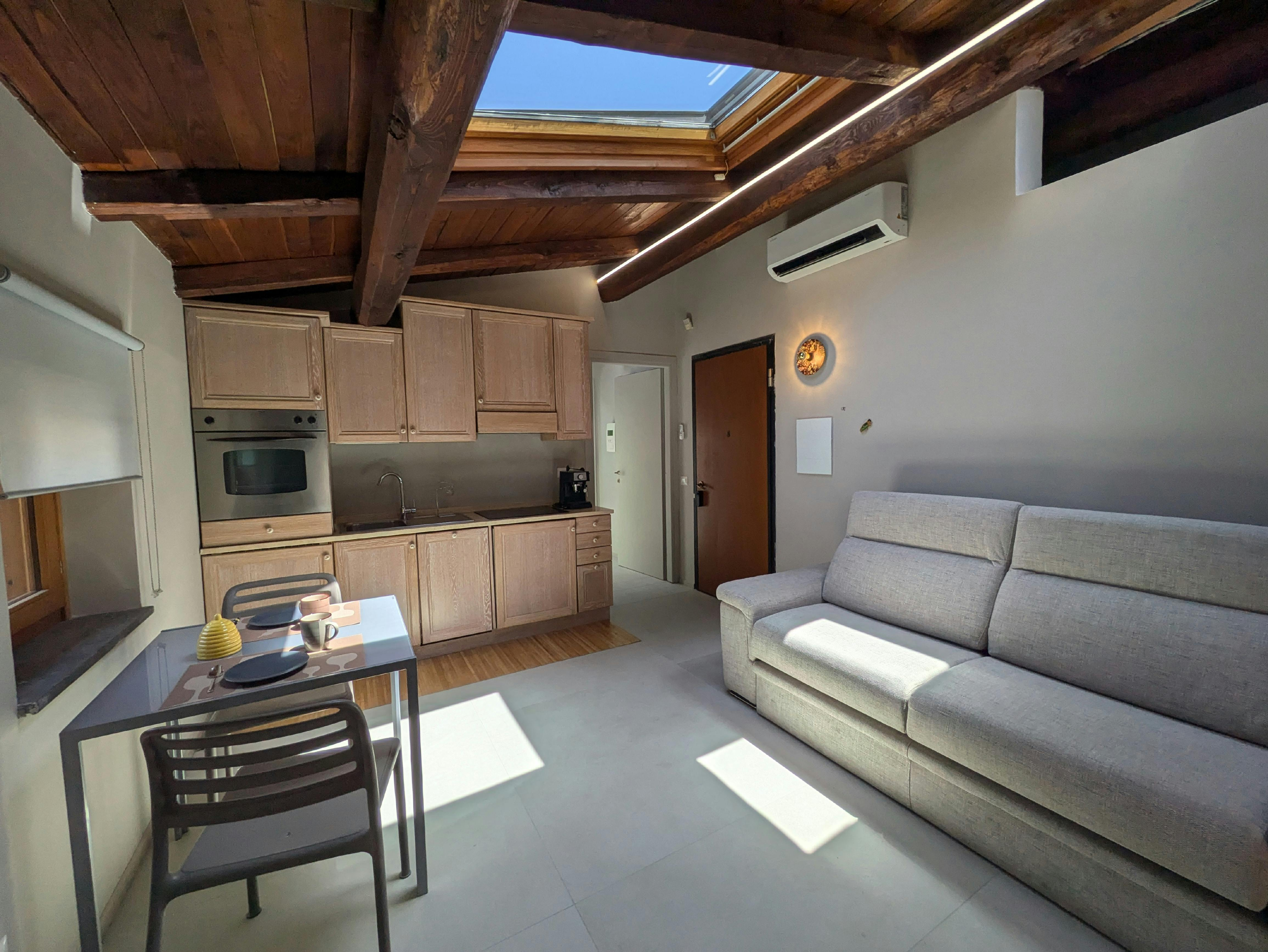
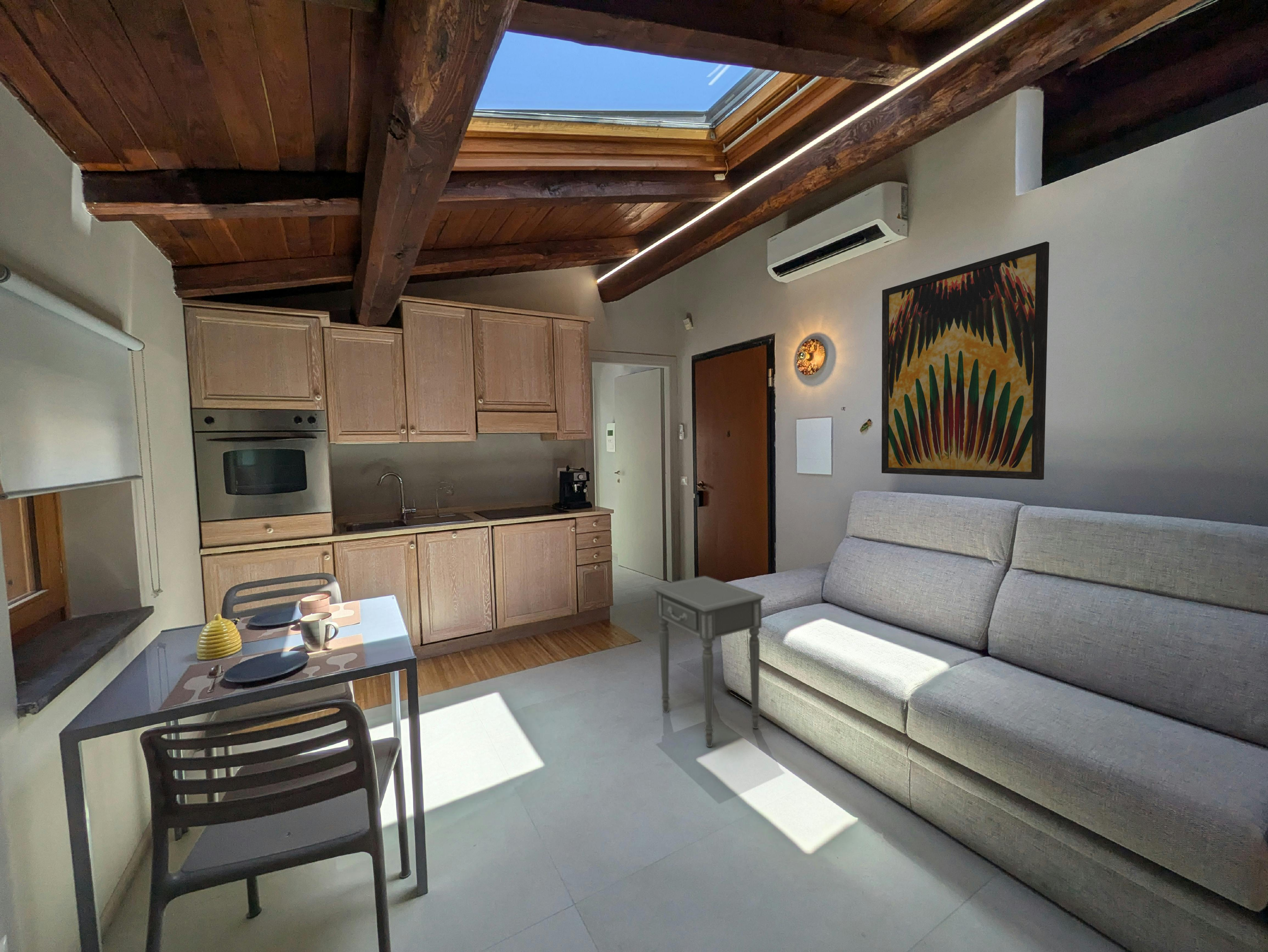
+ wall art [881,241,1050,480]
+ side table [650,576,765,747]
